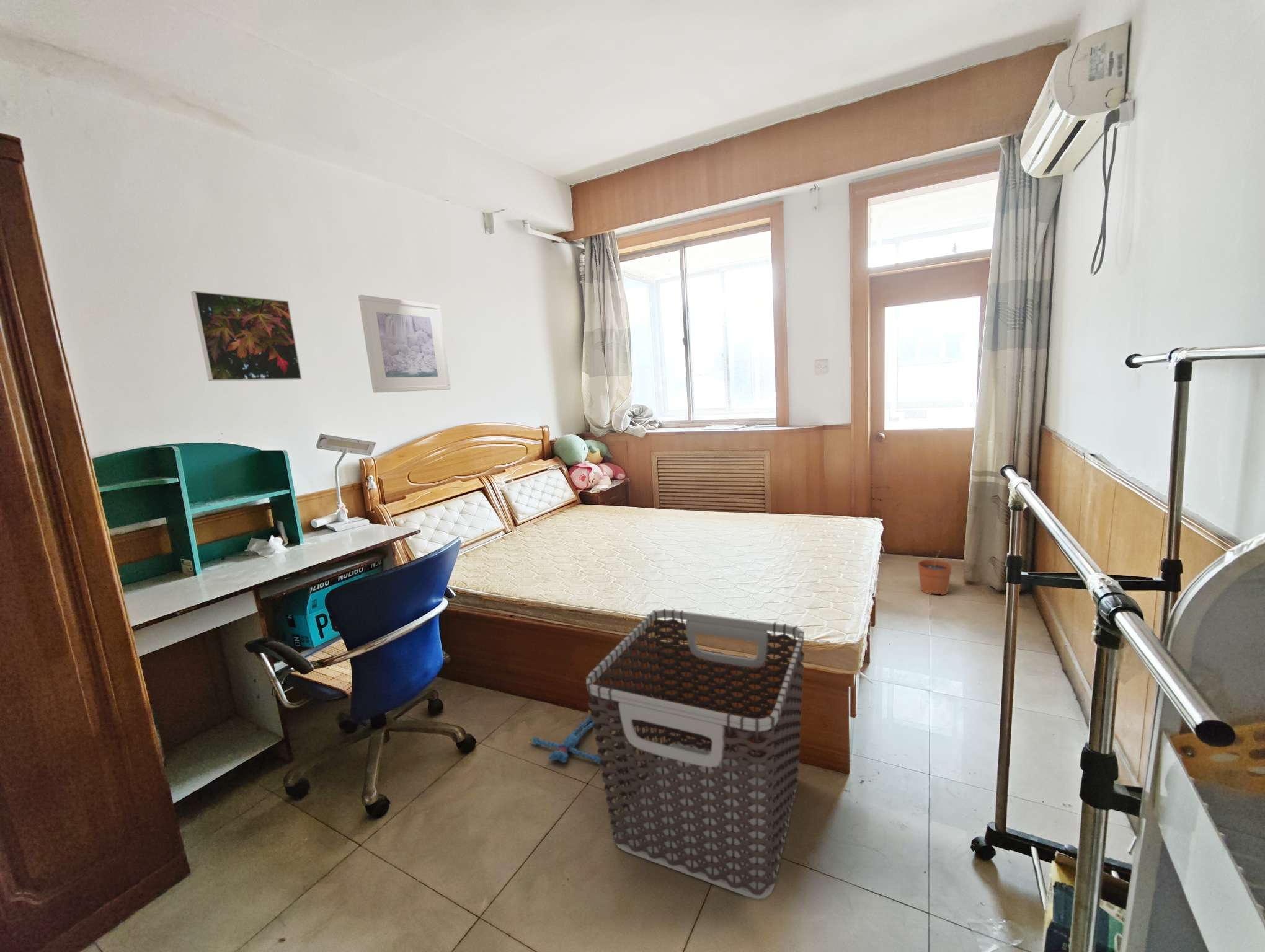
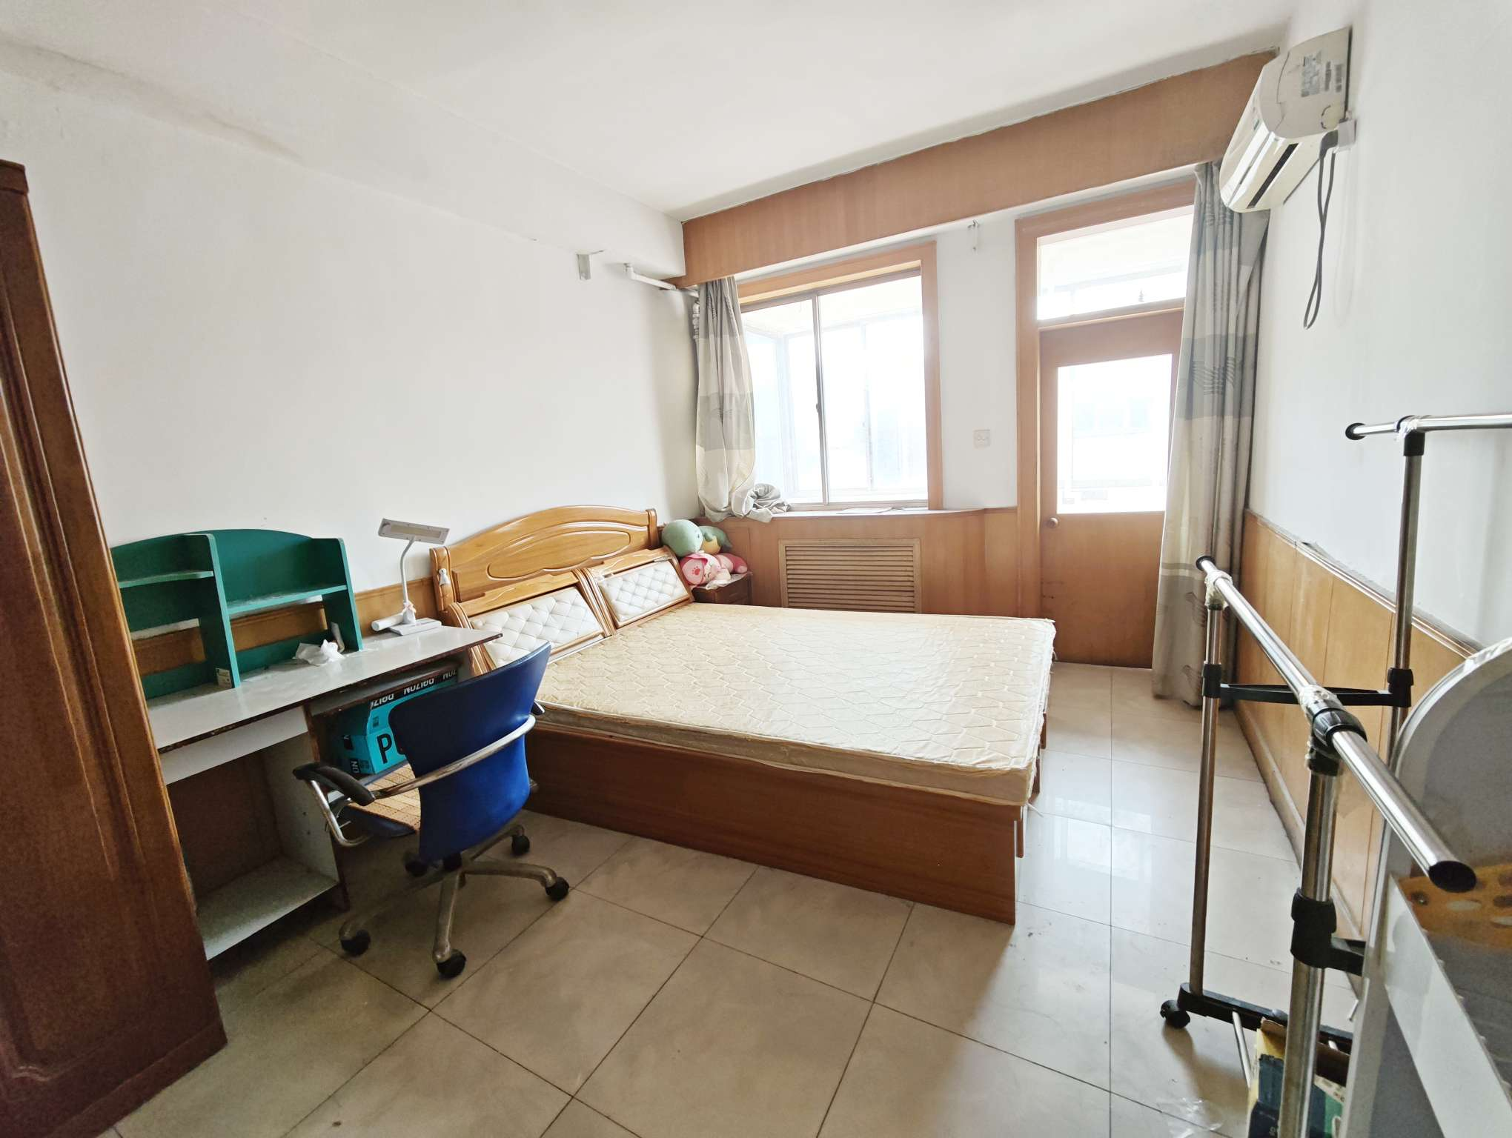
- plant pot [917,550,952,596]
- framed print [358,294,451,394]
- clothes hamper [585,608,805,900]
- plush toy [529,710,601,765]
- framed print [190,290,303,382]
